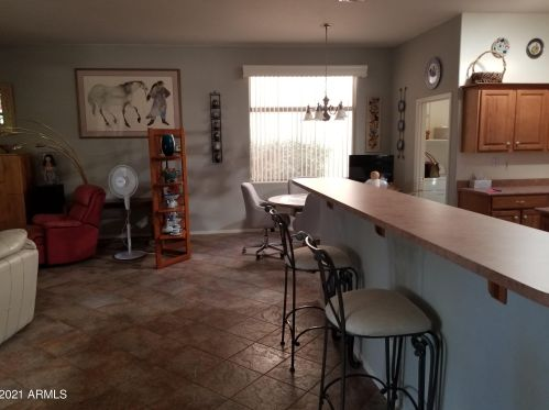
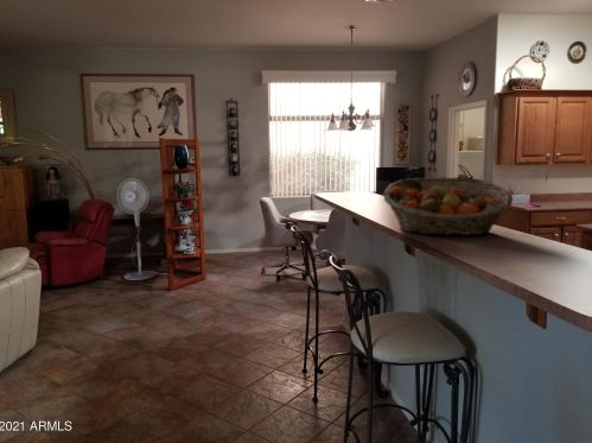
+ fruit basket [382,176,514,236]
